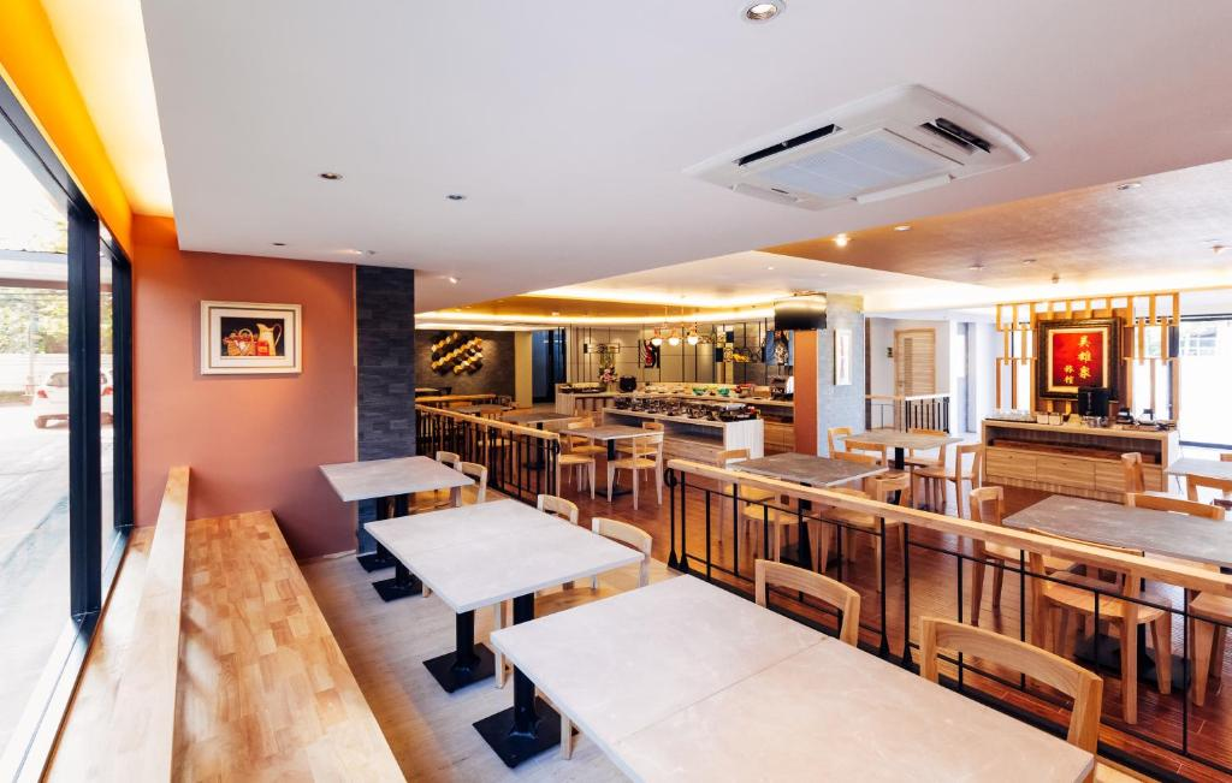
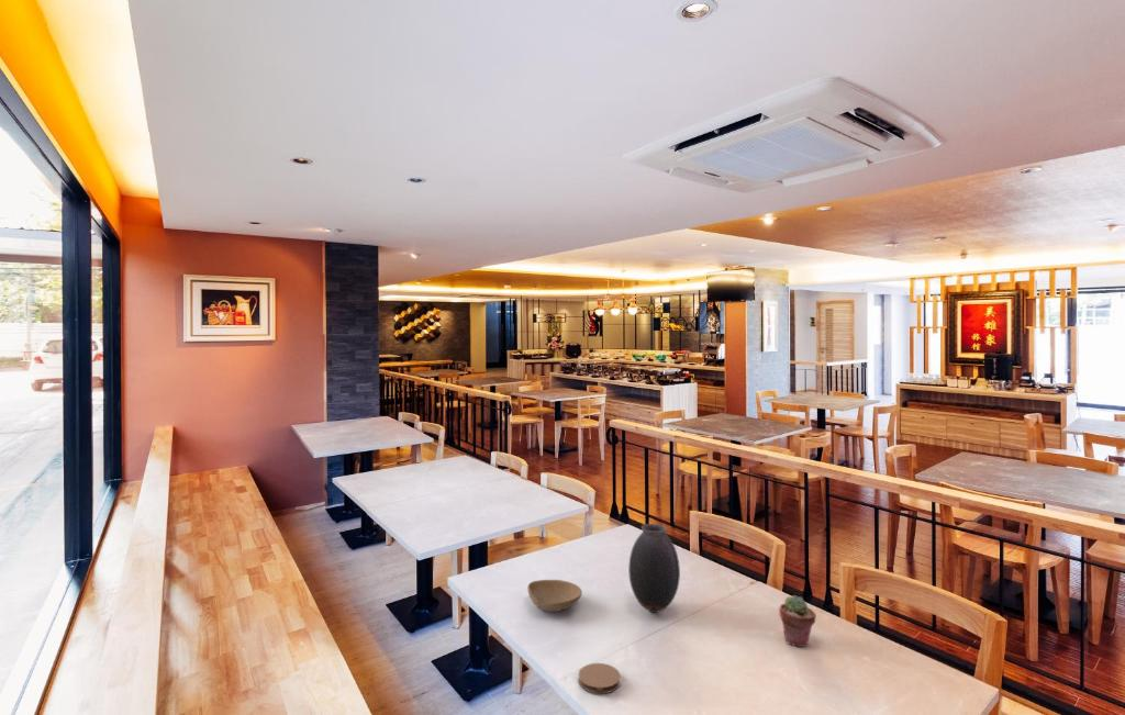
+ potted succulent [778,594,817,648]
+ vase [627,523,681,614]
+ coaster [578,662,622,694]
+ bowl [526,579,583,613]
